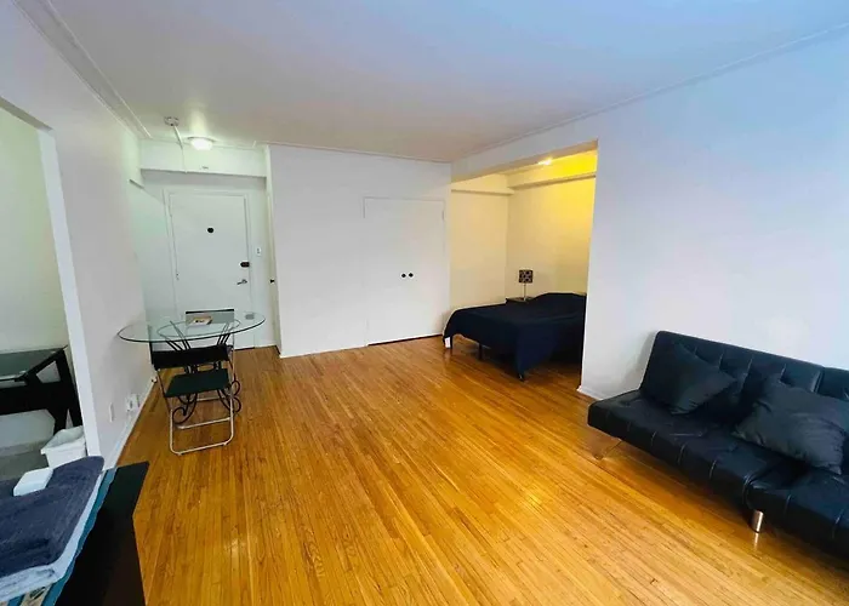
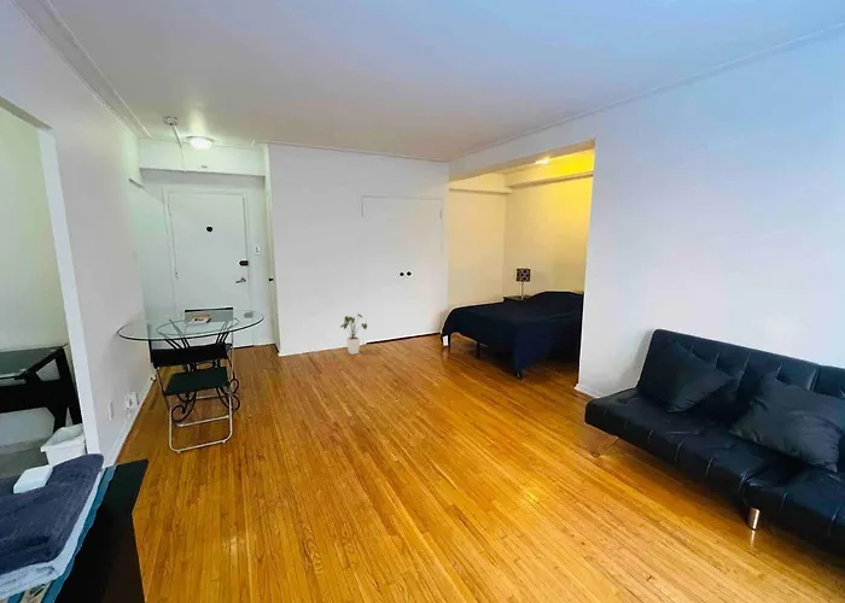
+ house plant [339,312,368,356]
